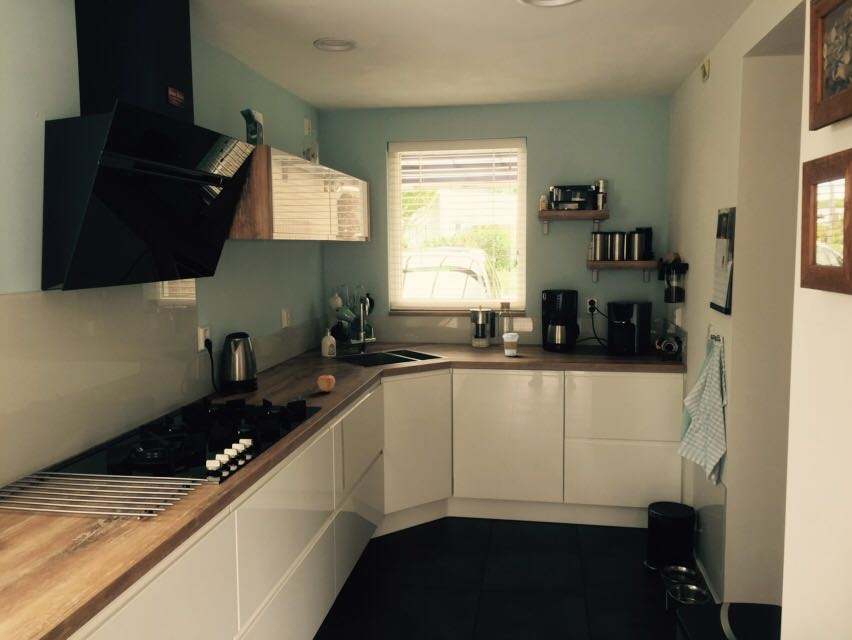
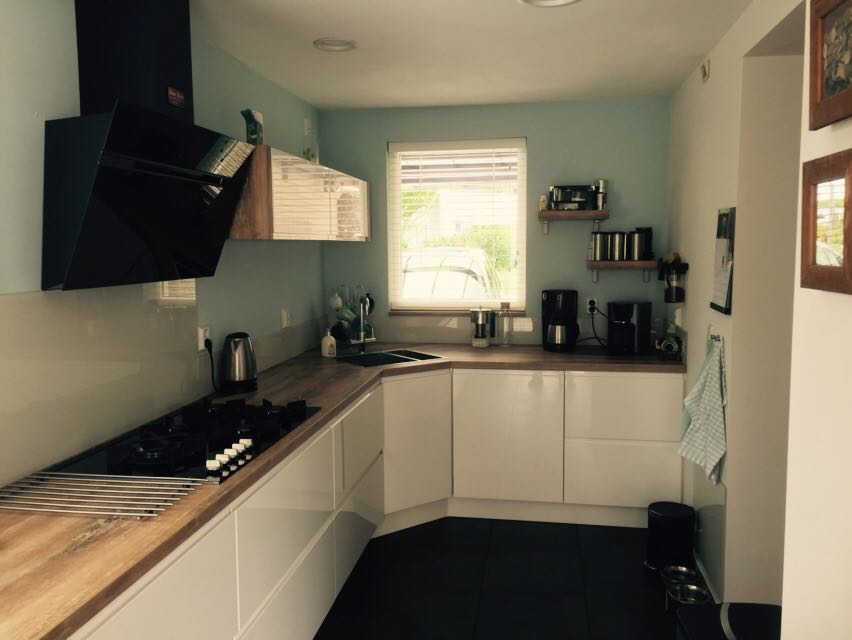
- coffee cup [502,332,520,357]
- apple [317,371,336,393]
